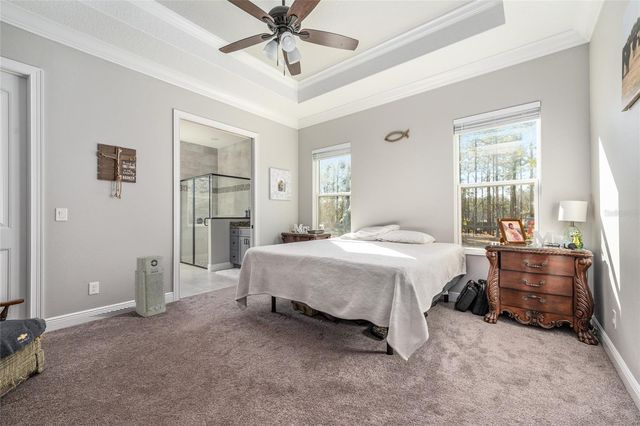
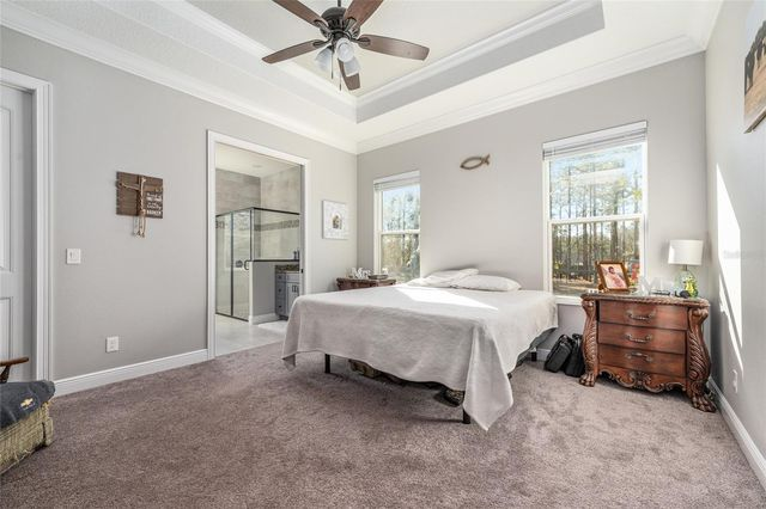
- air purifier [134,255,167,318]
